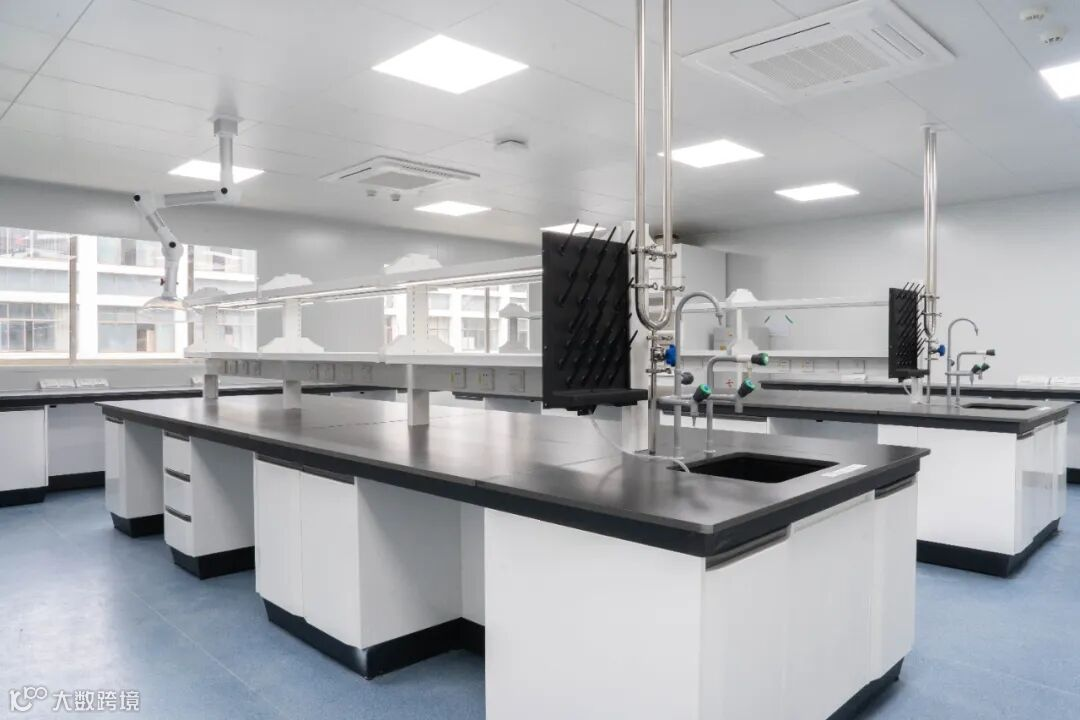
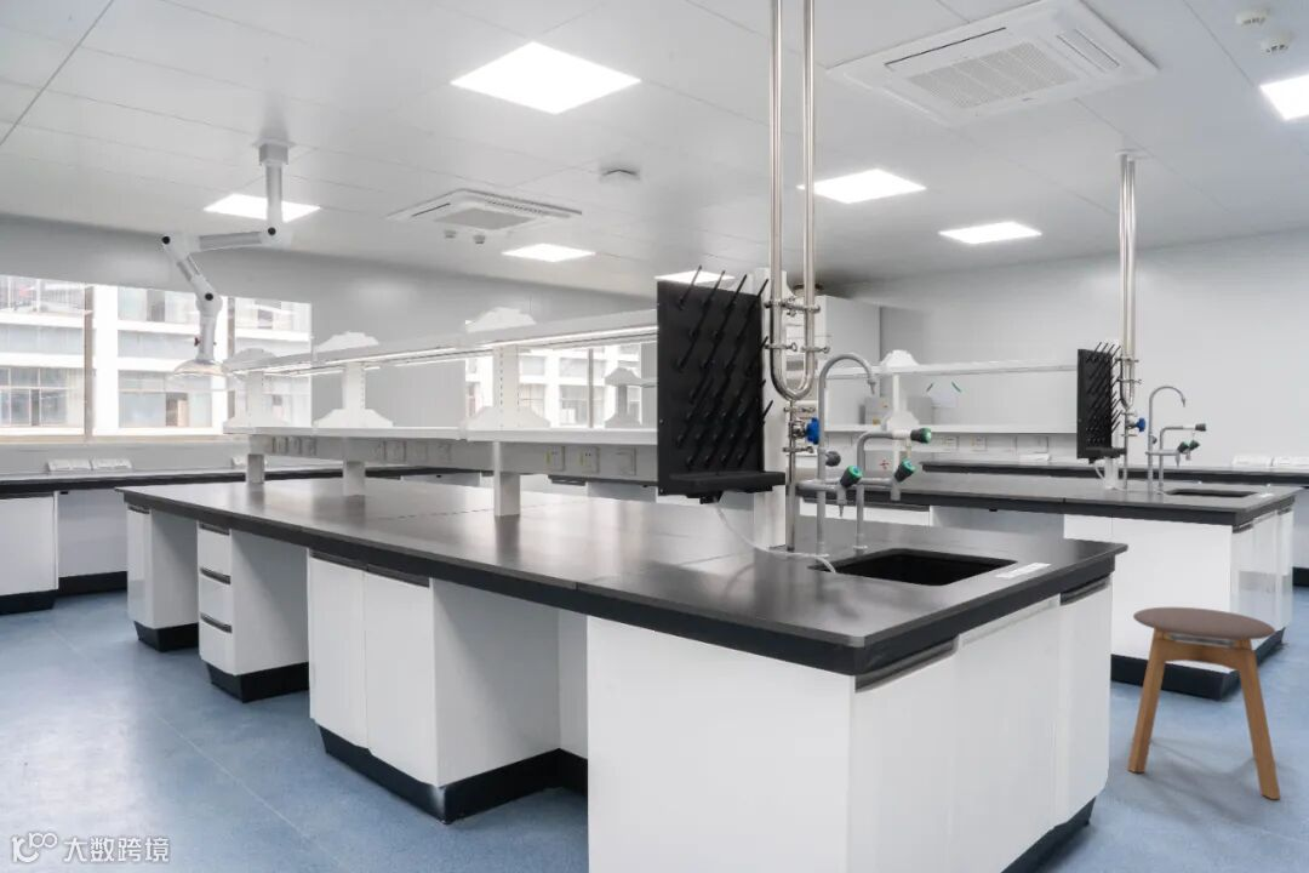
+ stool [1126,606,1282,800]
